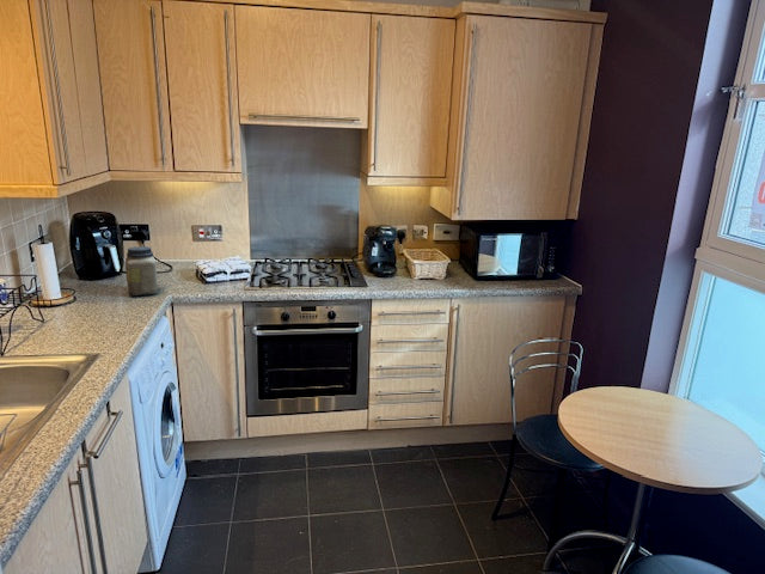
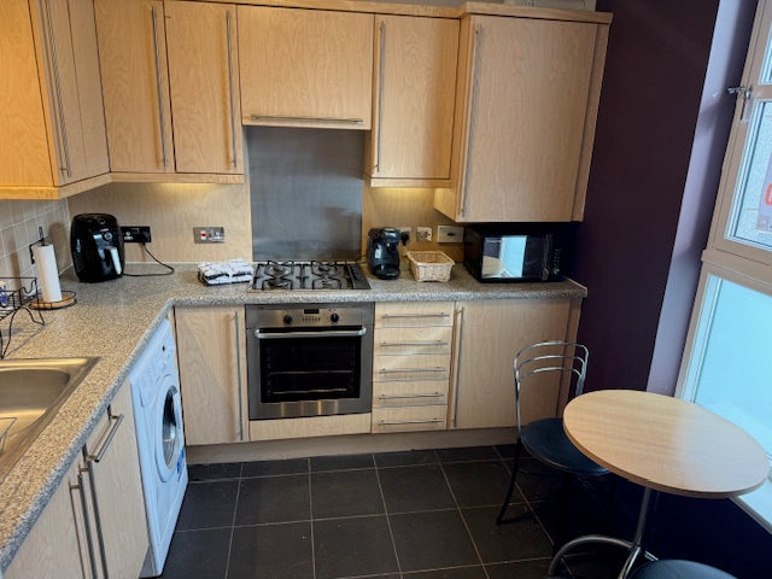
- jar [124,245,159,297]
